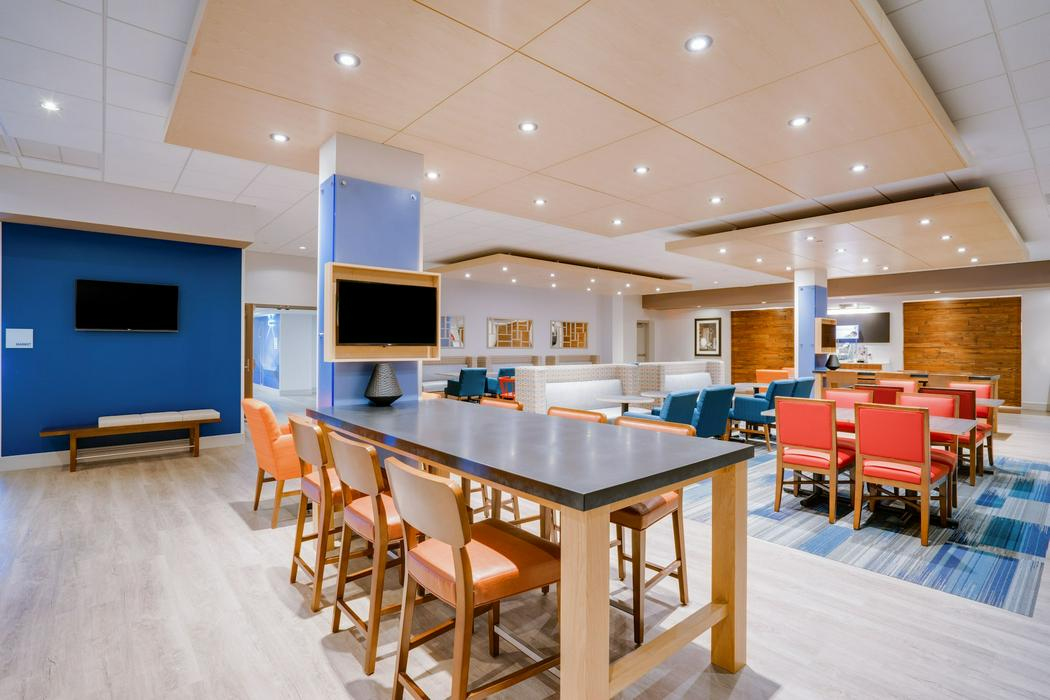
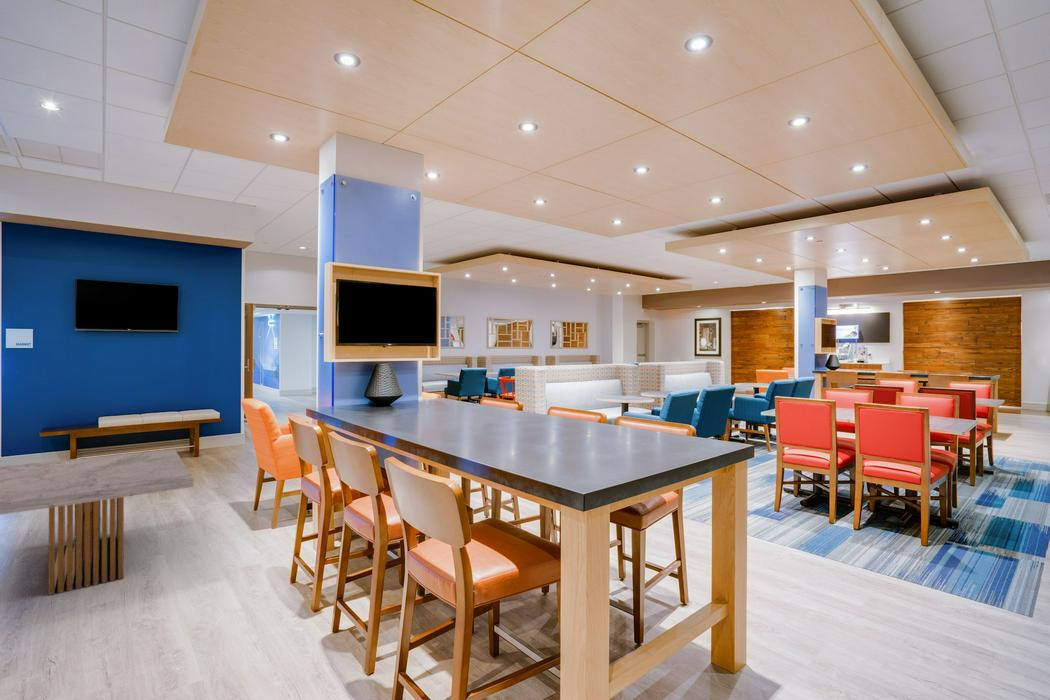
+ coffee table [0,448,194,596]
